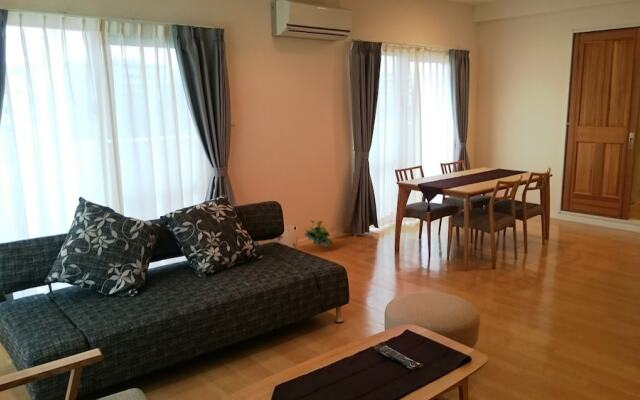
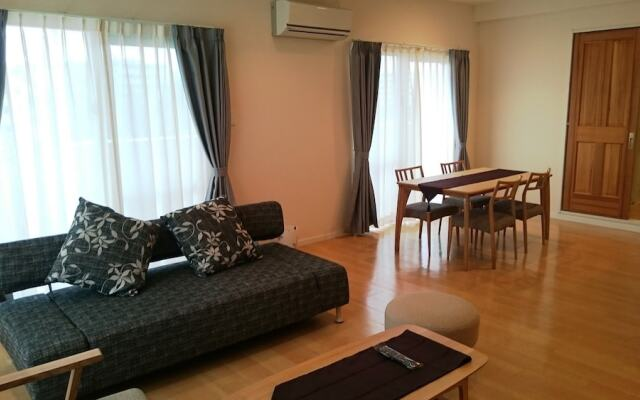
- flowering plant [303,219,334,249]
